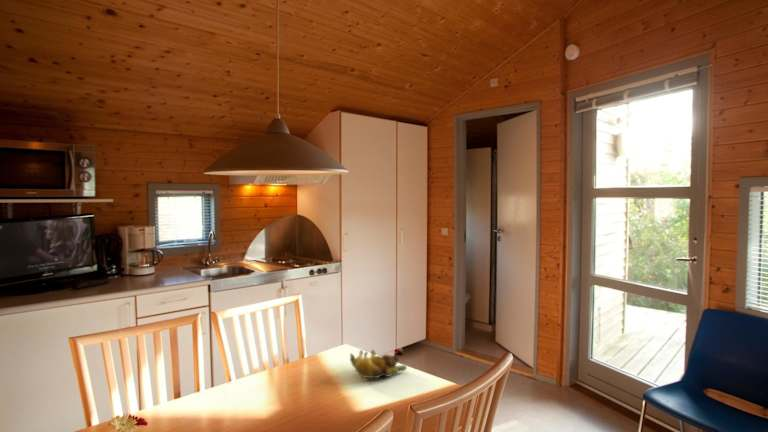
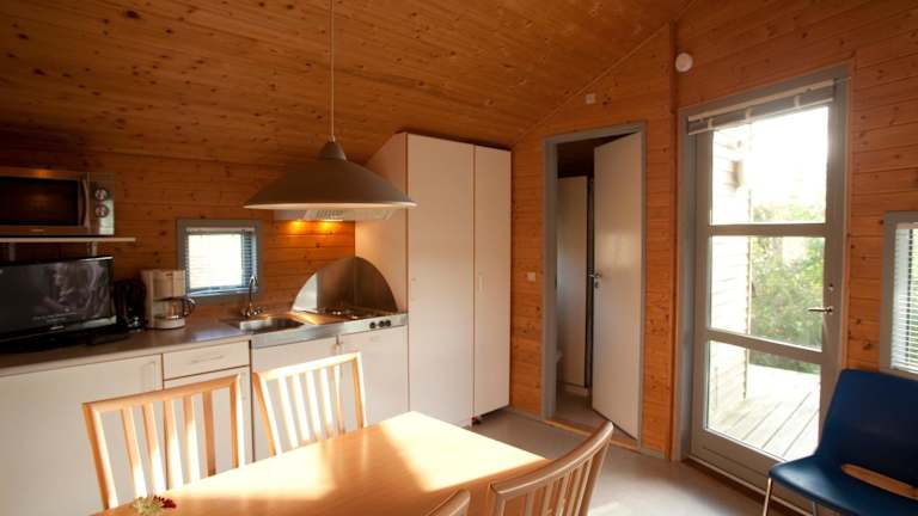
- banana bunch [349,349,408,379]
